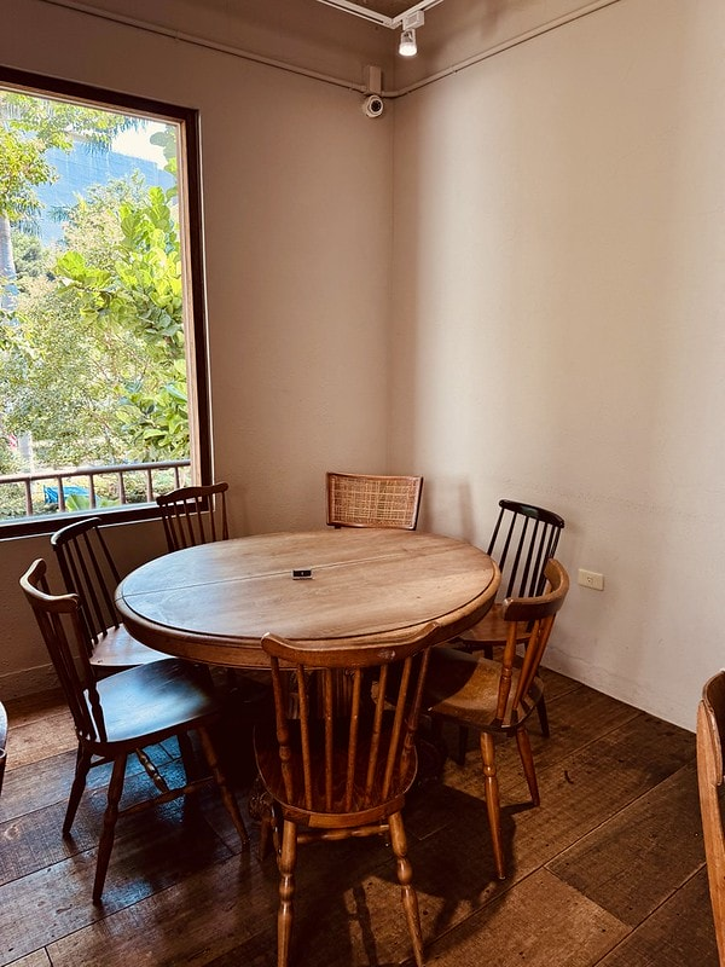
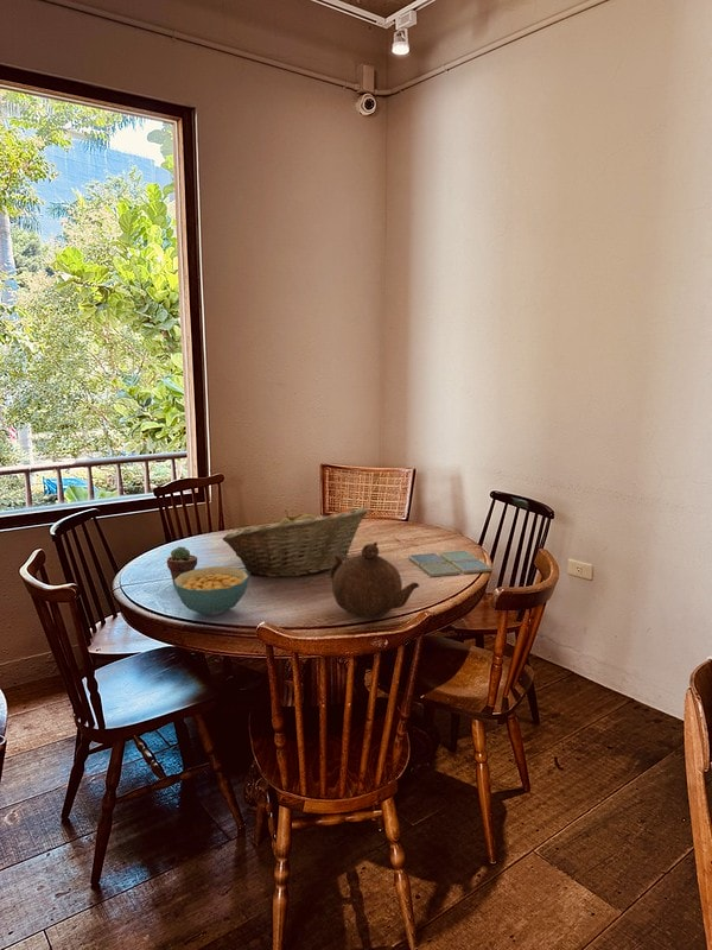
+ cereal bowl [173,565,250,618]
+ potted succulent [166,545,198,587]
+ teapot [329,542,420,619]
+ drink coaster [407,550,494,578]
+ fruit basket [222,507,369,578]
